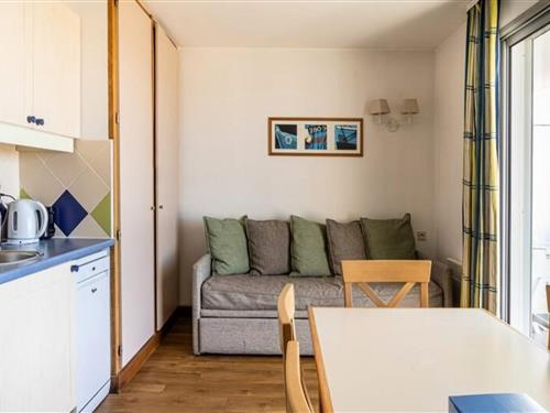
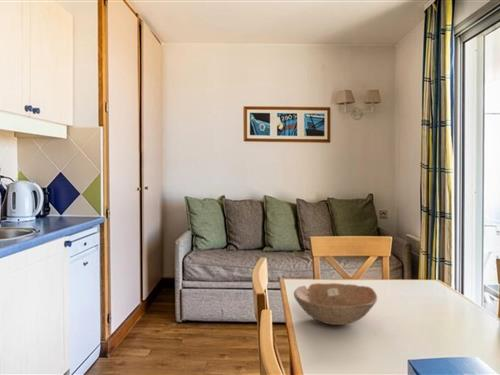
+ bowl [293,282,378,326]
